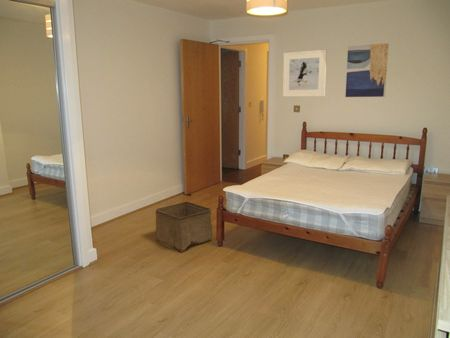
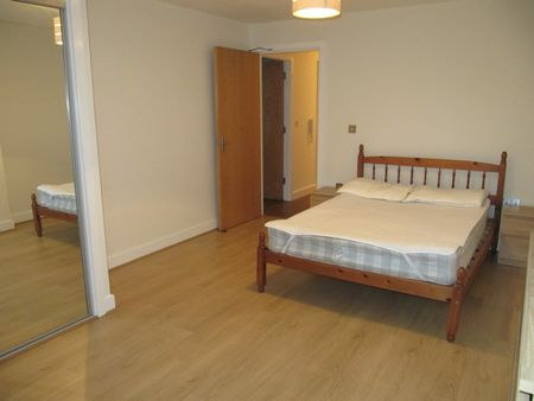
- storage bin [155,201,213,253]
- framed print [282,49,328,98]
- wall art [344,42,390,98]
